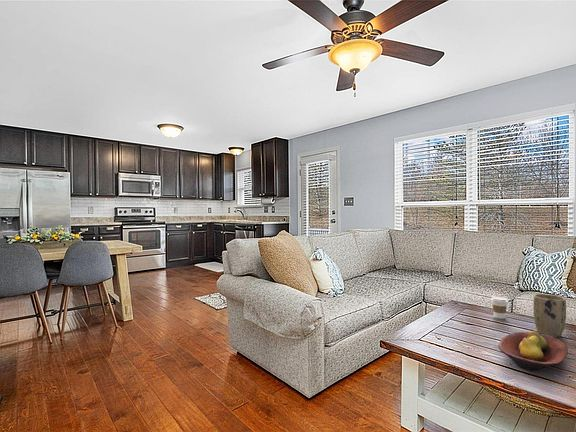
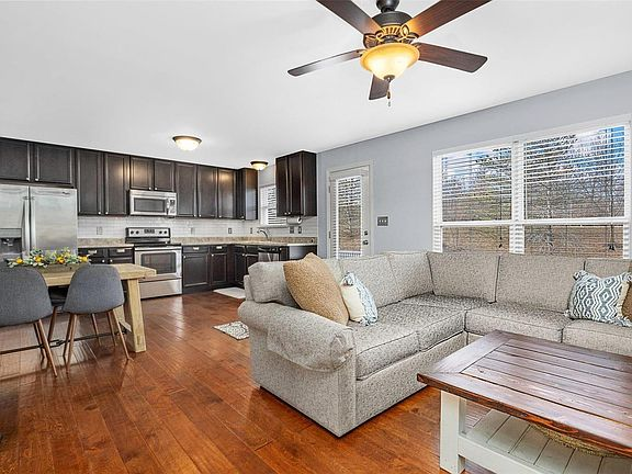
- coffee cup [490,296,509,320]
- plant pot [532,293,567,338]
- fruit bowl [497,330,569,372]
